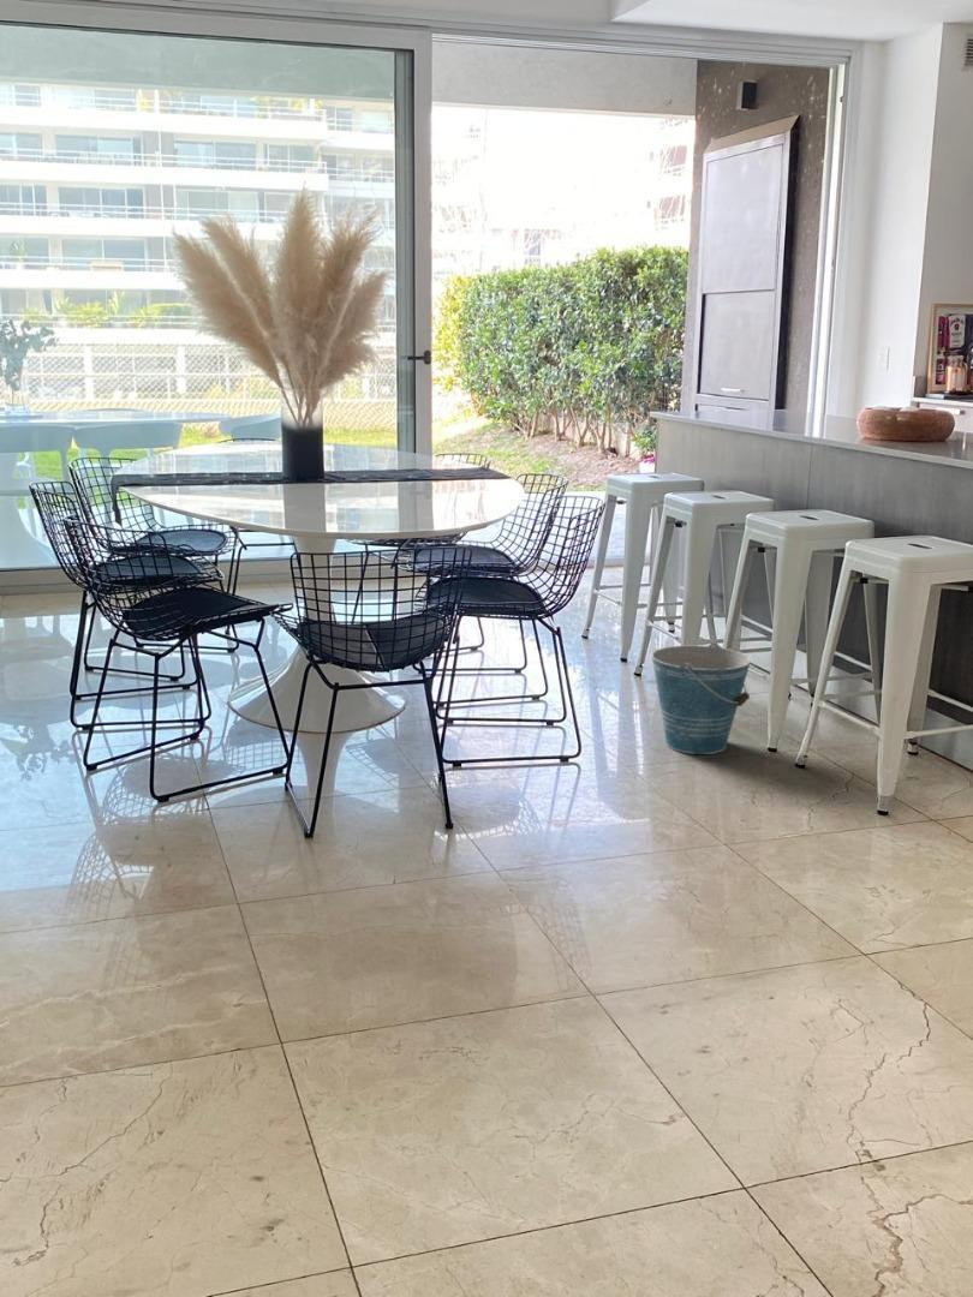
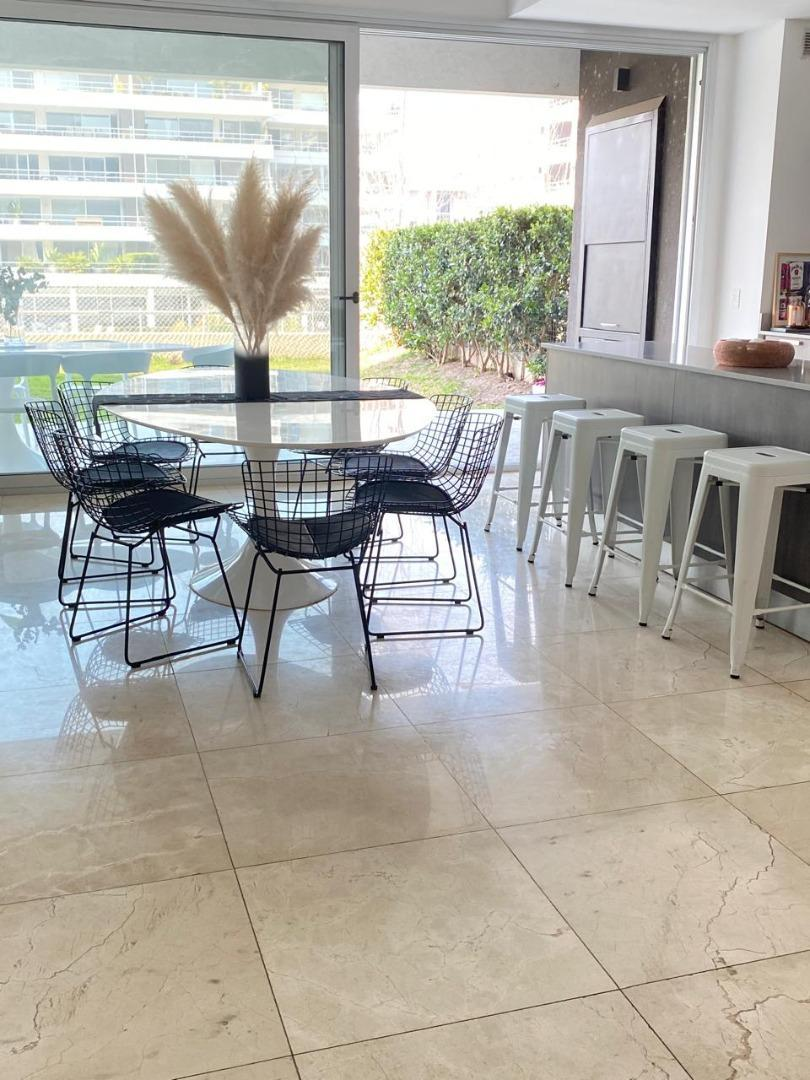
- bucket [651,641,752,755]
